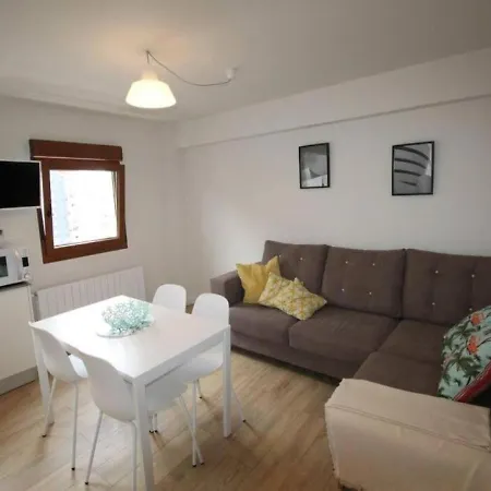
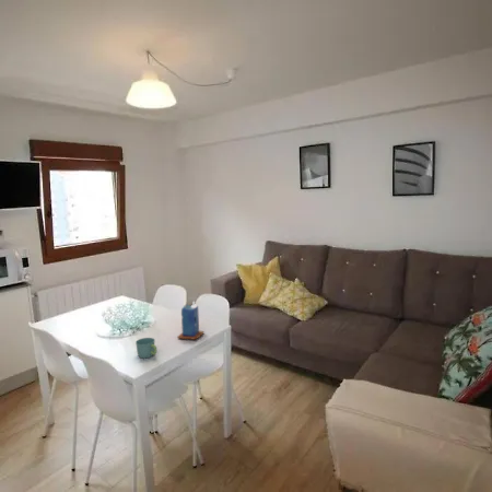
+ candle [176,300,204,341]
+ mug [134,337,157,359]
